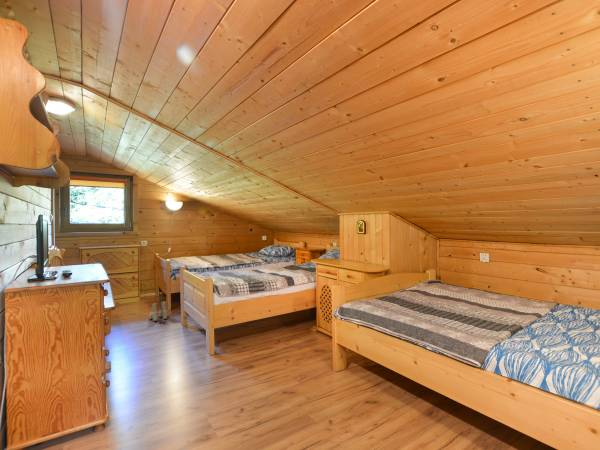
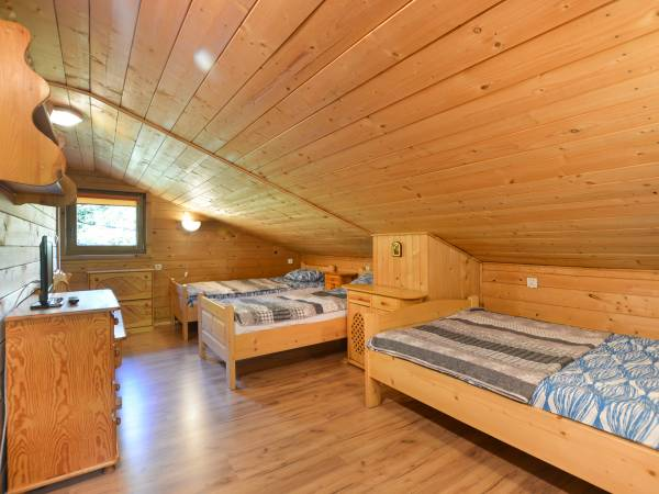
- boots [148,300,169,322]
